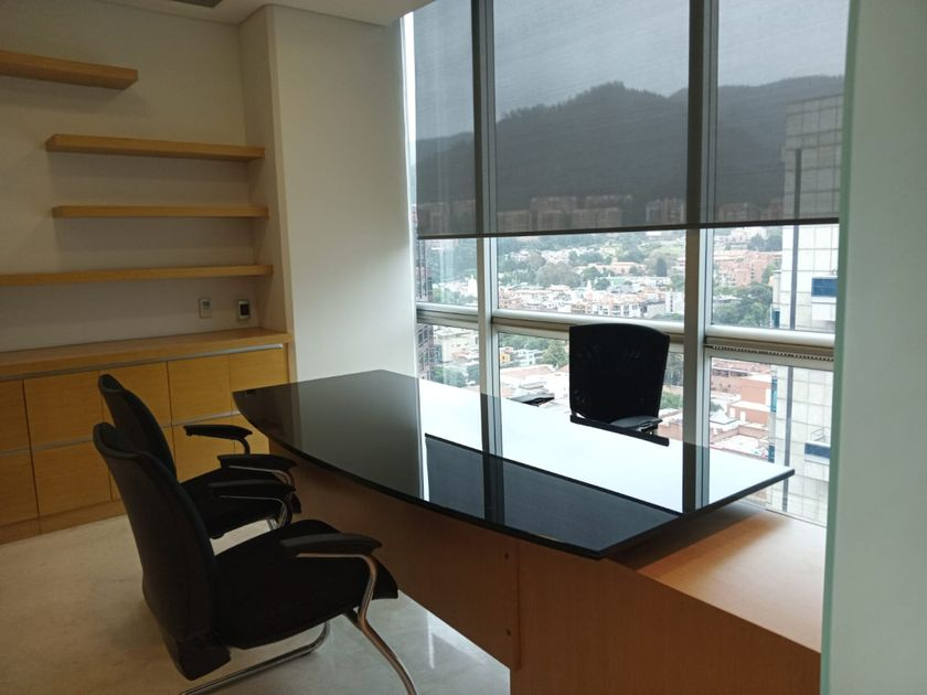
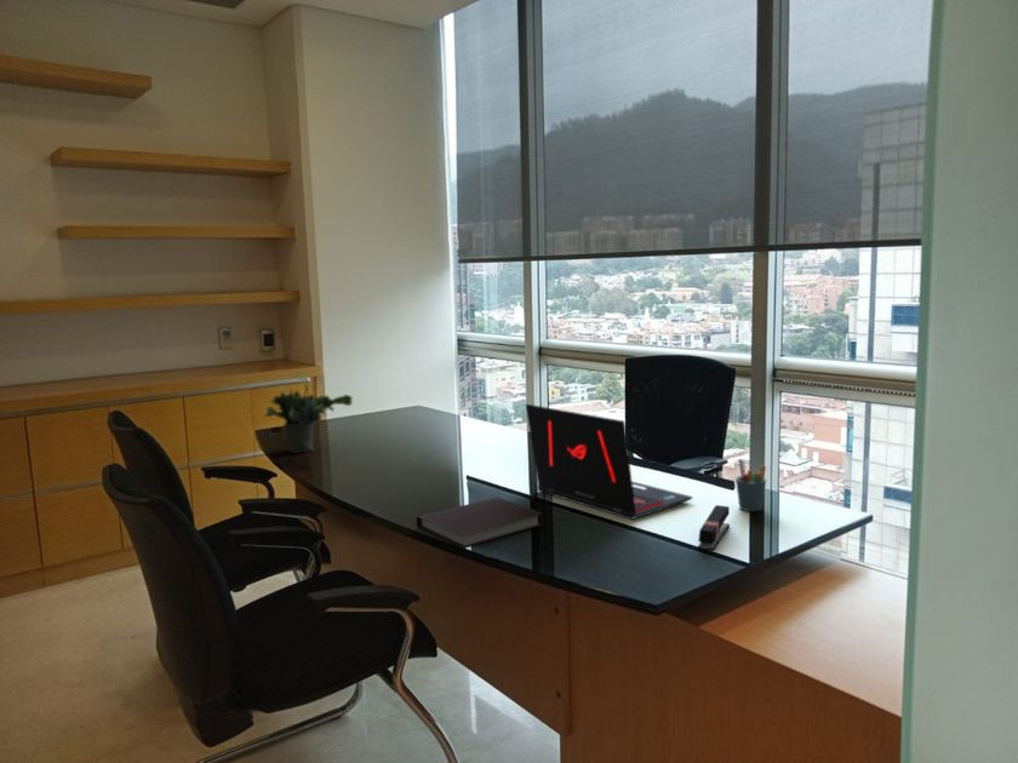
+ stapler [697,504,731,551]
+ potted plant [263,372,354,454]
+ laptop [525,403,693,521]
+ notebook [416,497,545,550]
+ pen holder [734,458,767,512]
